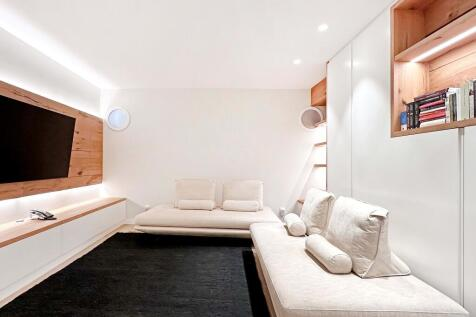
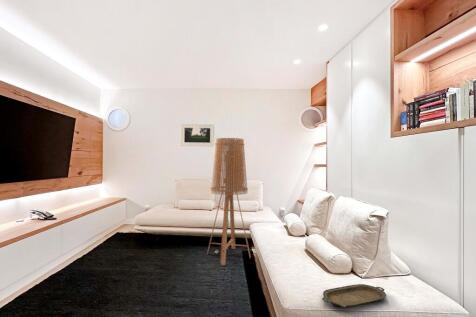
+ serving tray [321,283,387,309]
+ floor lamp [206,137,252,266]
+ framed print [180,123,215,147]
